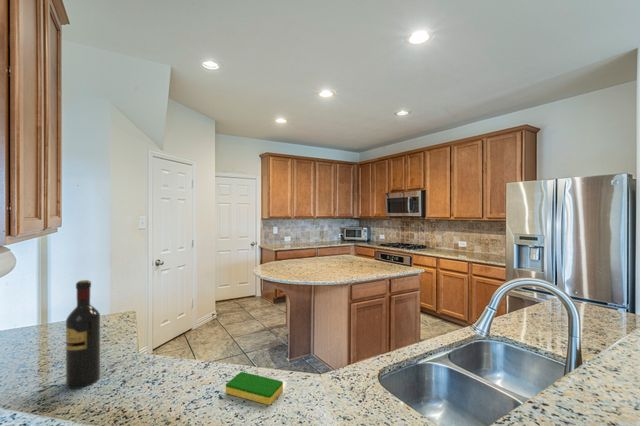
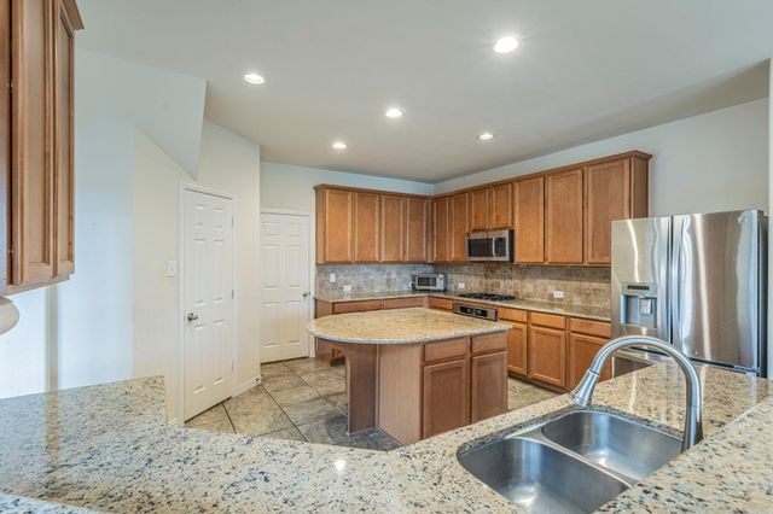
- dish sponge [225,371,284,406]
- wine bottle [65,279,101,390]
